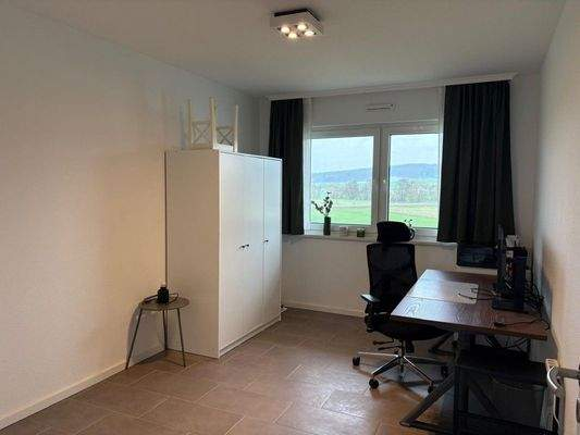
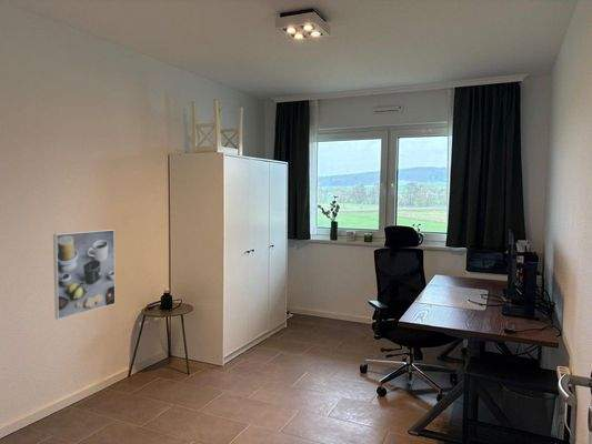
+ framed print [52,229,117,321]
